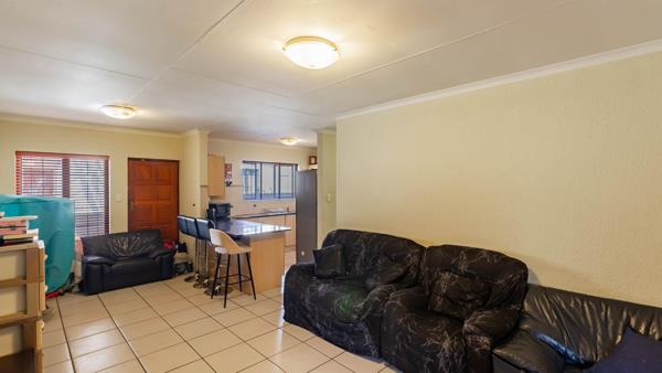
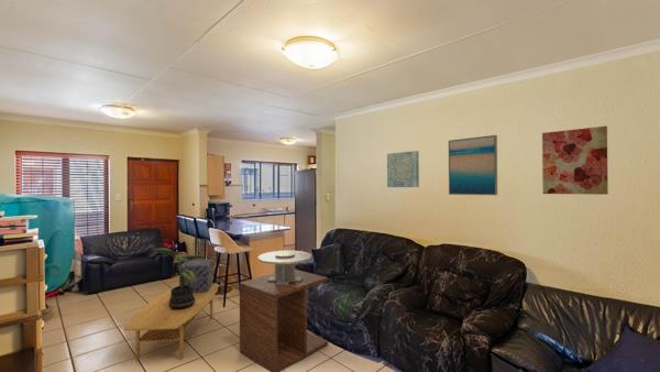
+ coffee table [123,283,219,362]
+ side table [239,269,329,372]
+ potted plant [152,247,205,309]
+ wall art [386,150,420,188]
+ decorative box [178,259,213,293]
+ wall art [448,134,498,196]
+ wall art [541,124,609,196]
+ round table [257,250,312,285]
